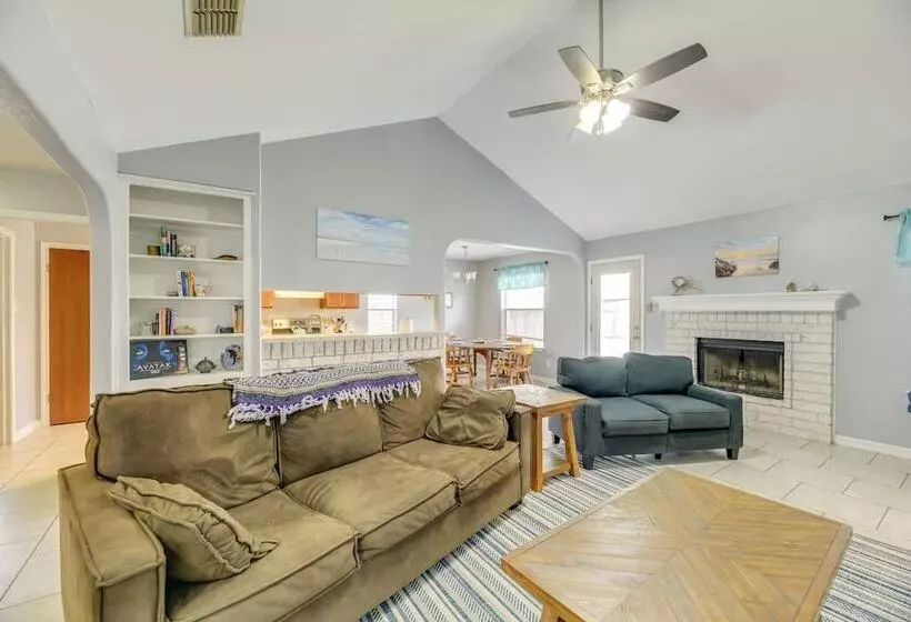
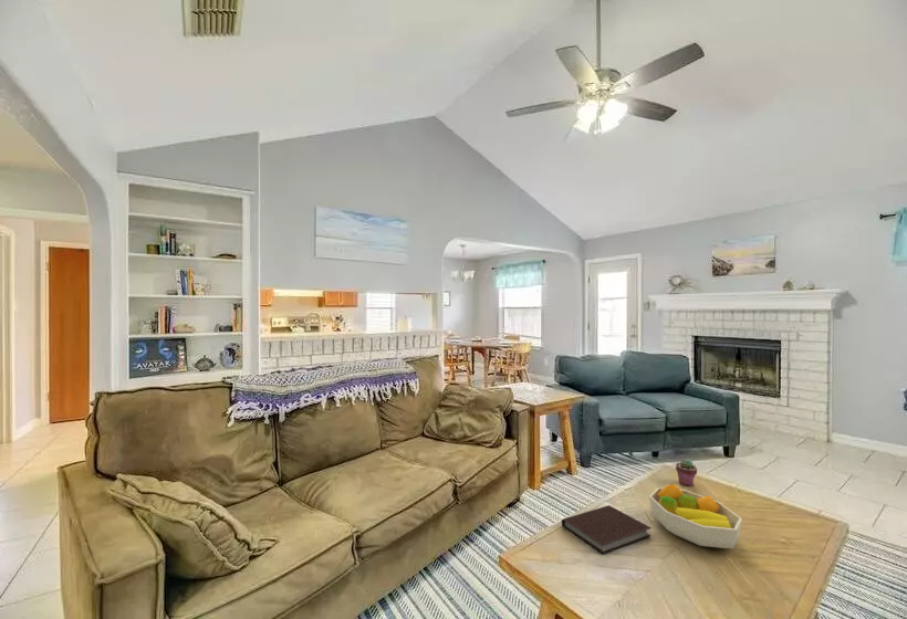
+ notebook [561,504,653,555]
+ potted succulent [675,458,698,487]
+ fruit bowl [648,483,743,549]
